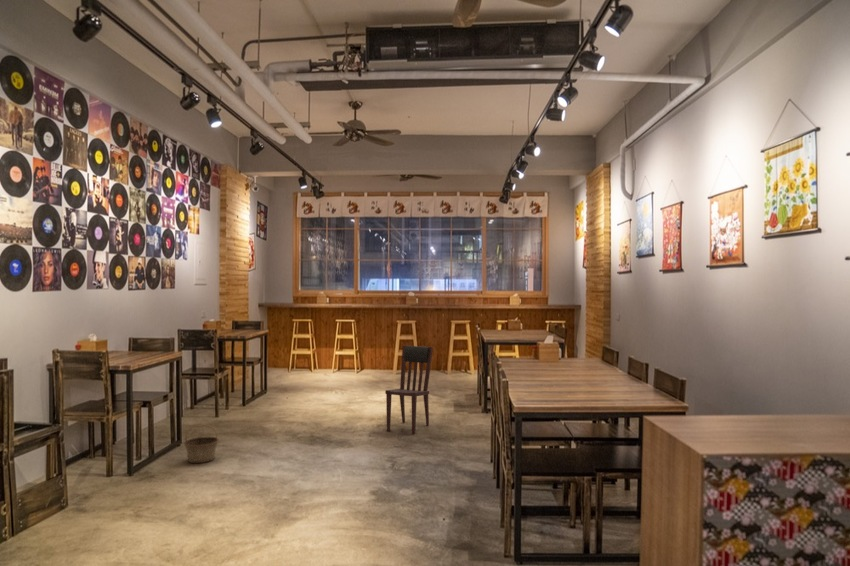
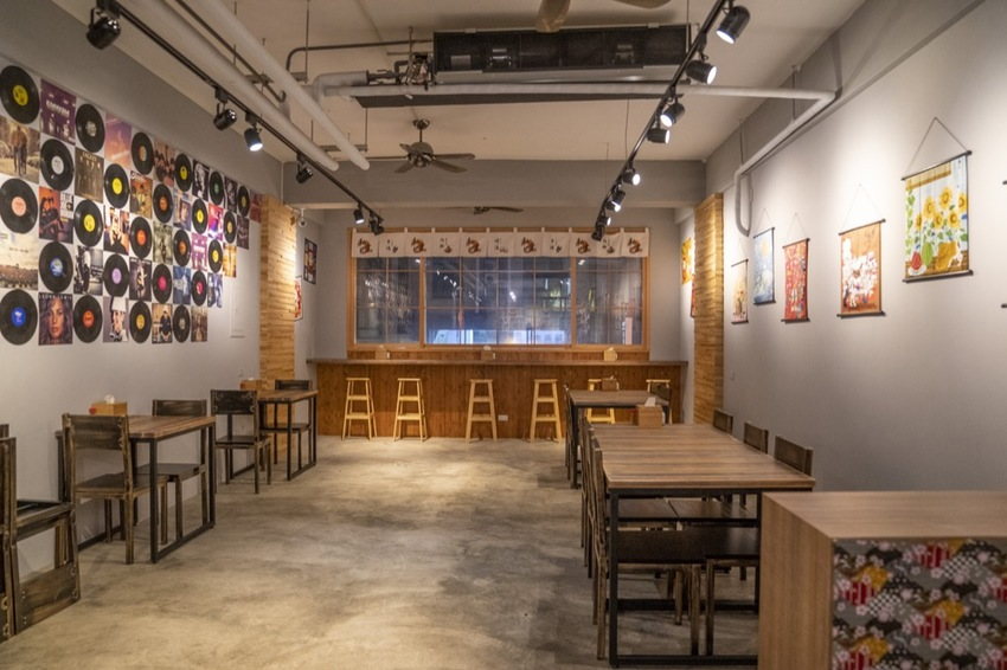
- basket [183,424,220,464]
- dining chair [384,345,434,435]
